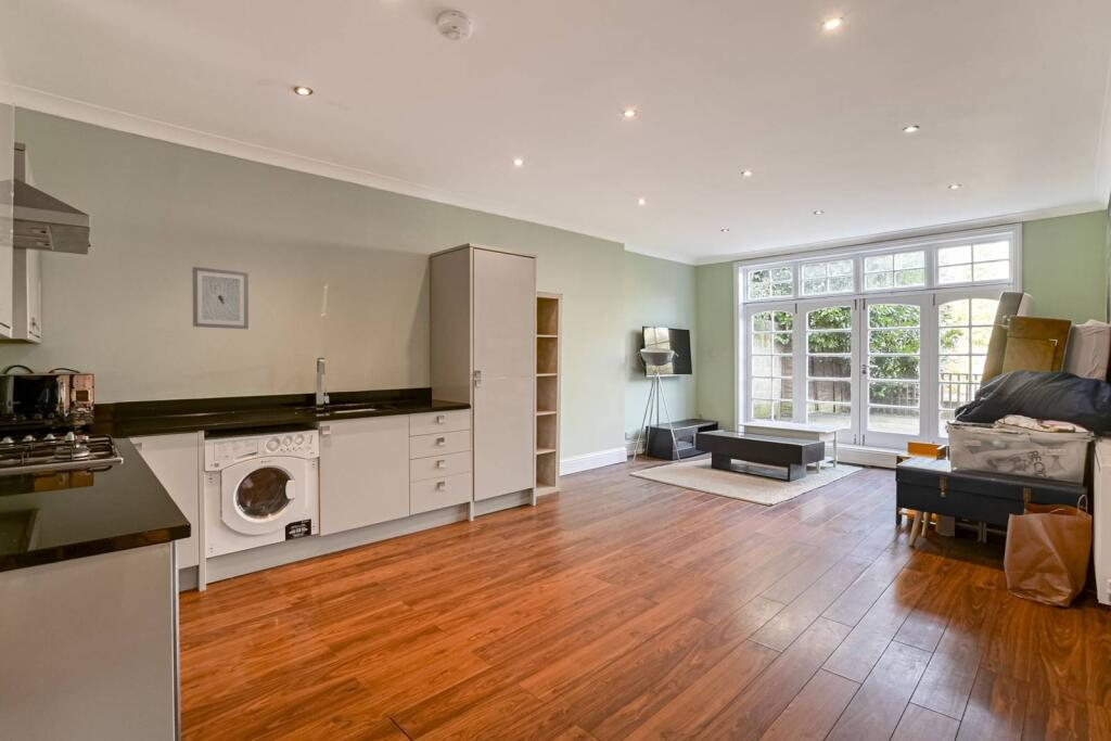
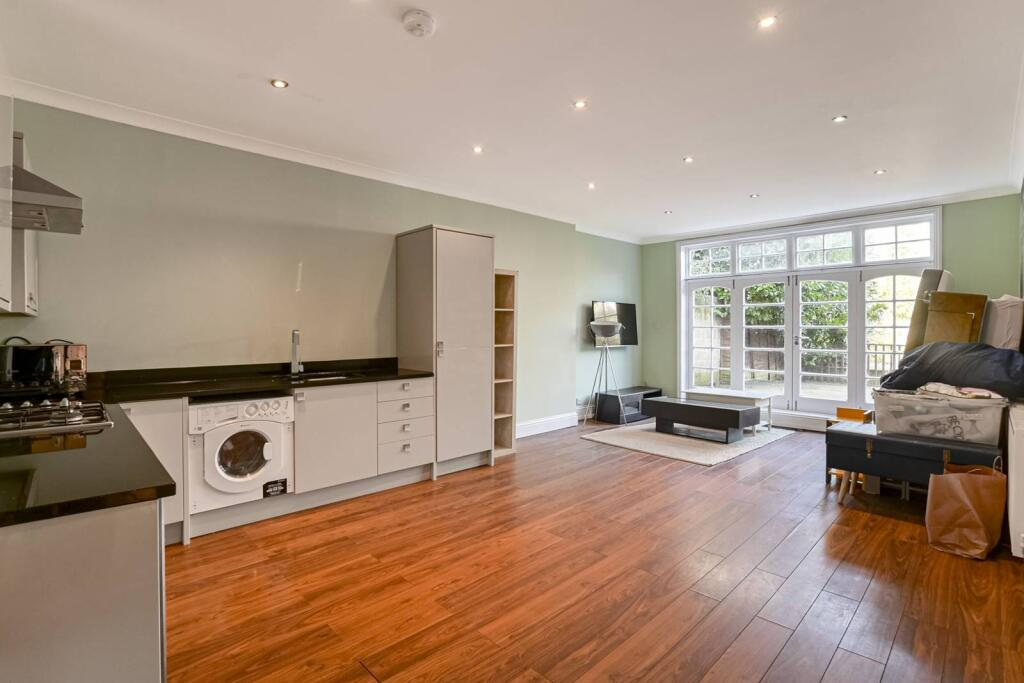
- wall art [191,266,250,330]
